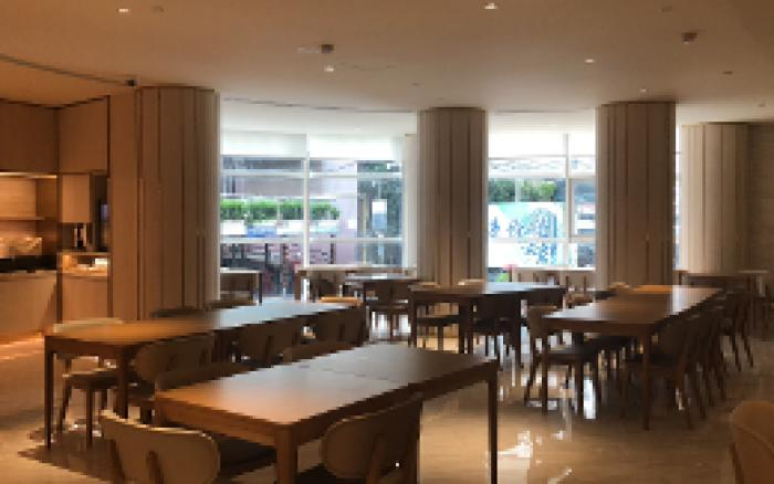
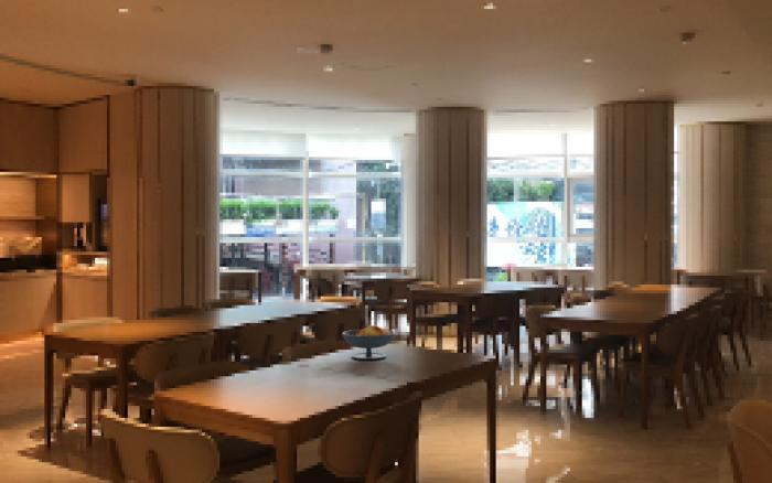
+ fruit bowl [341,324,396,361]
